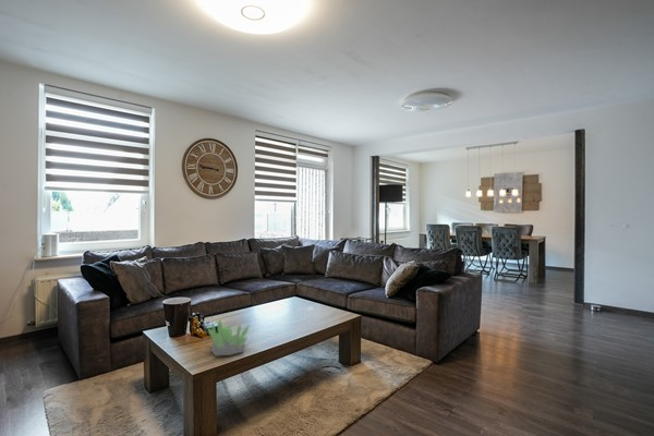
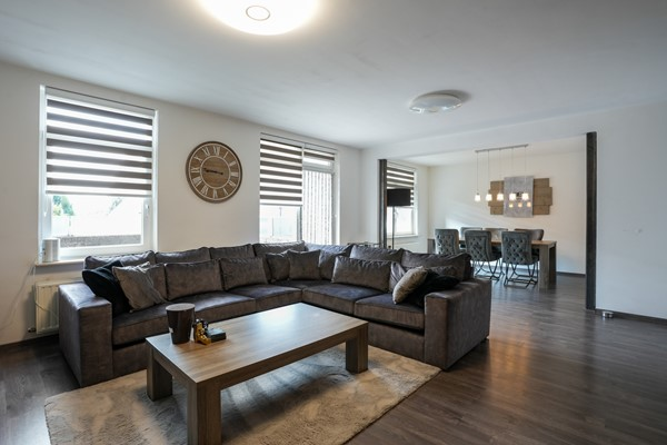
- succulent plant [207,317,251,356]
